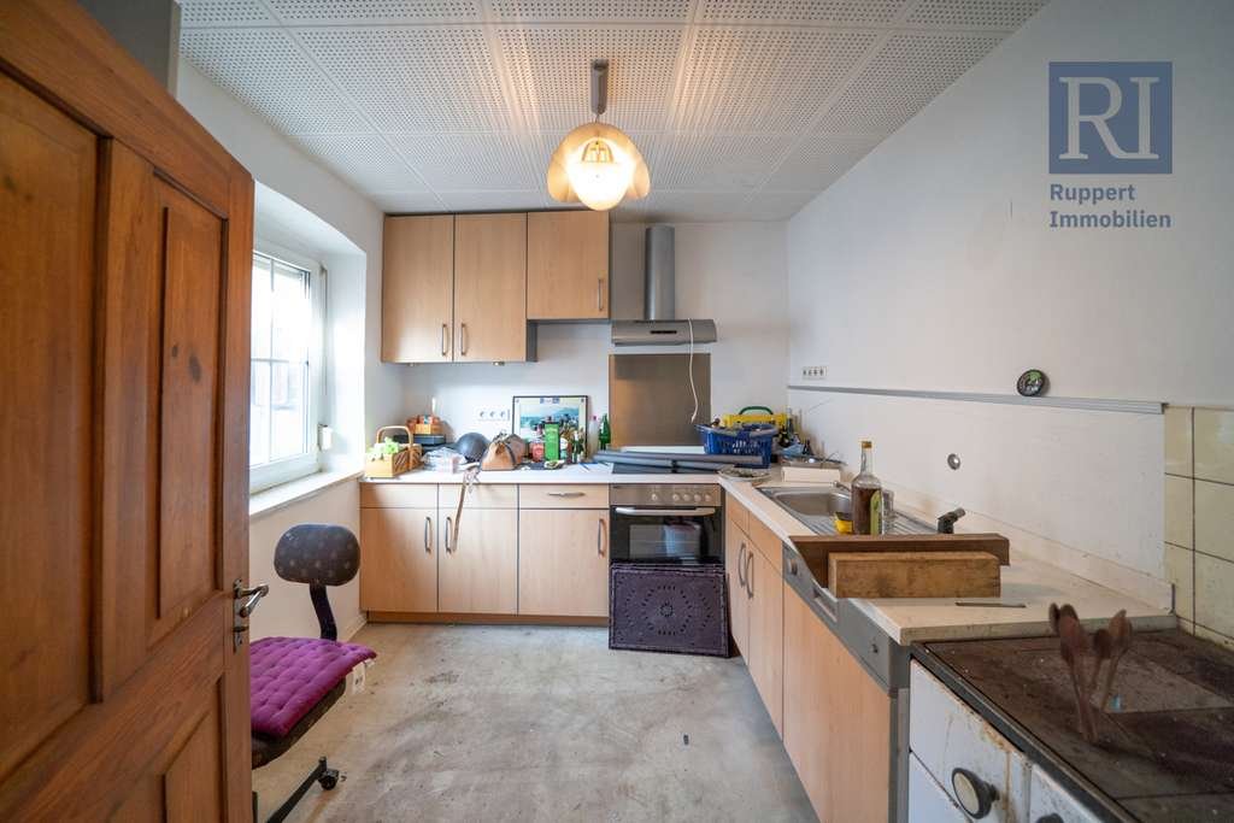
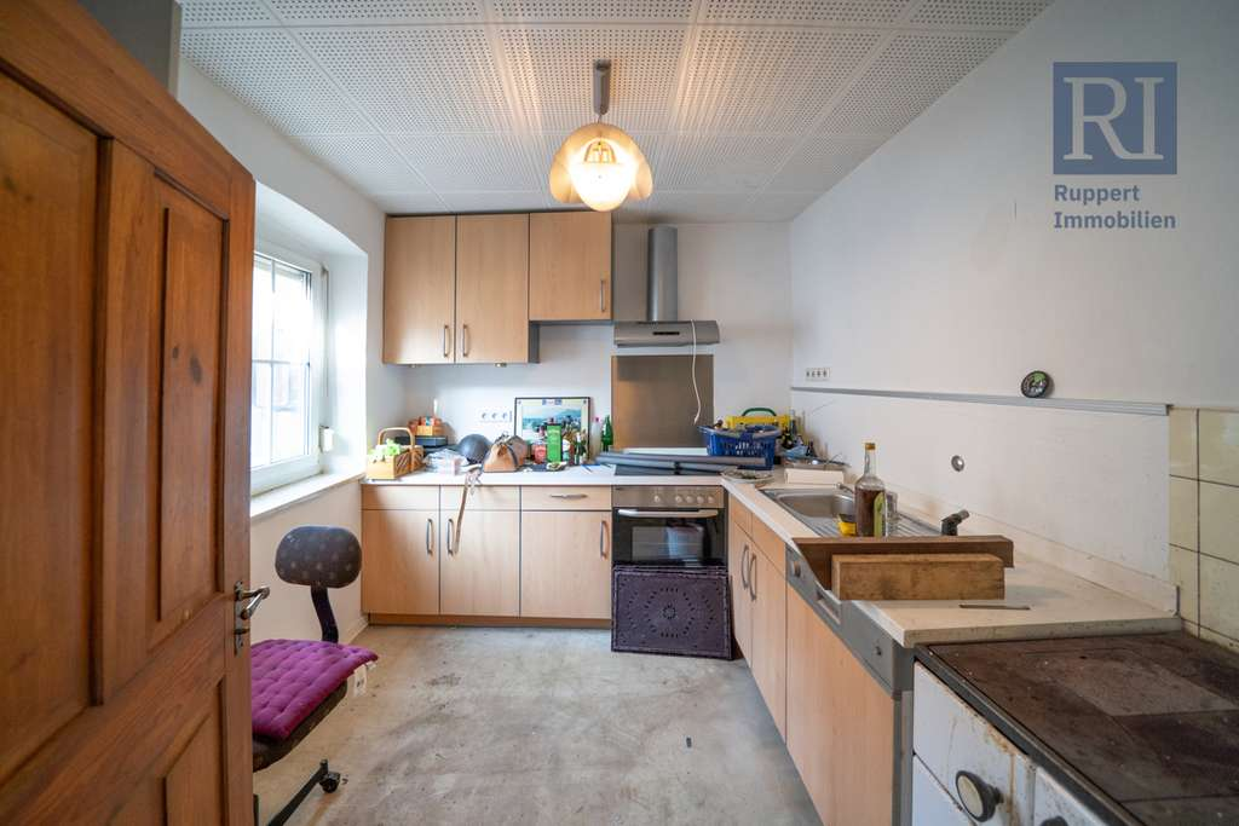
- utensil holder [1047,601,1135,743]
